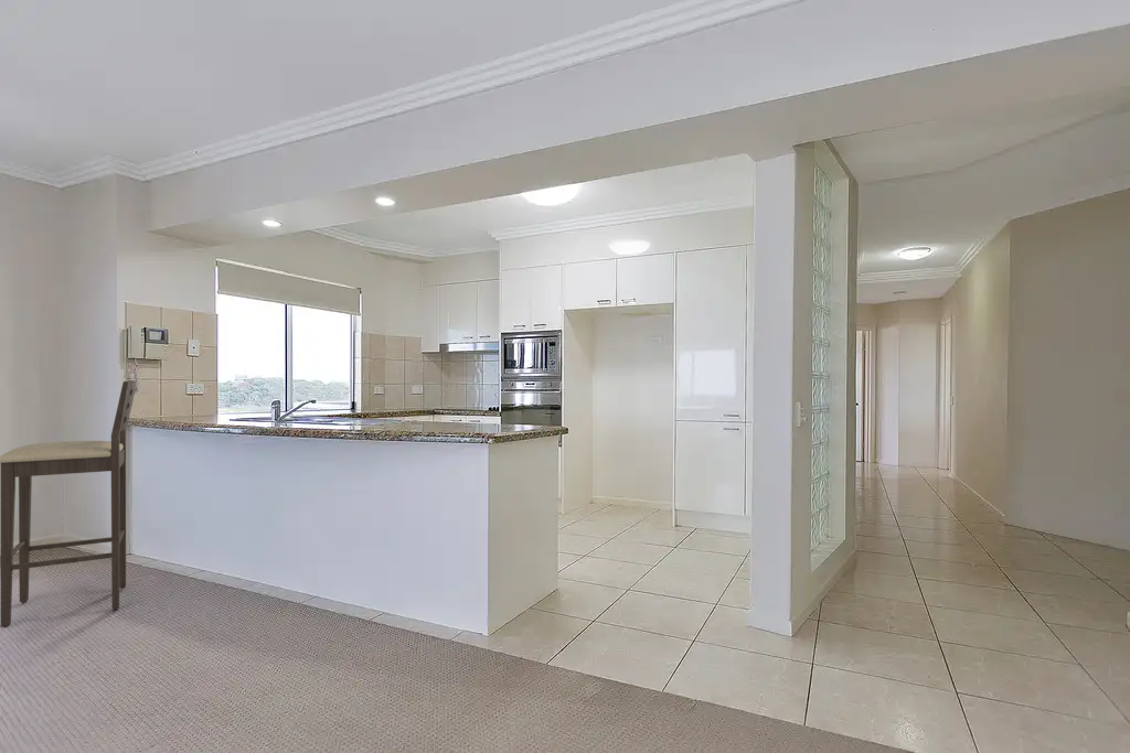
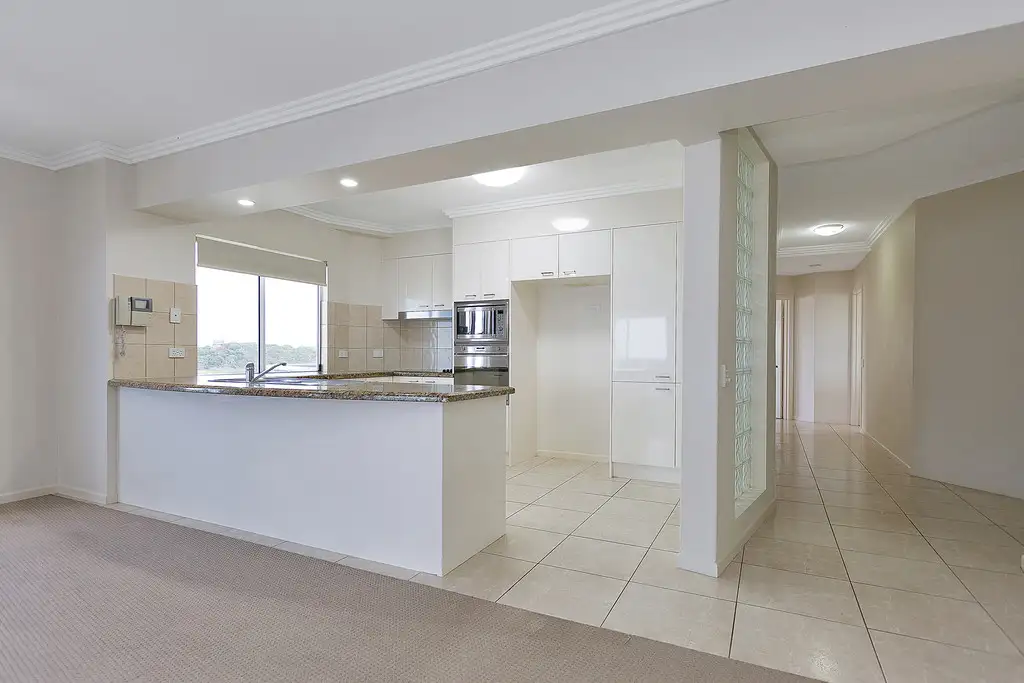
- bar stool [0,379,138,628]
